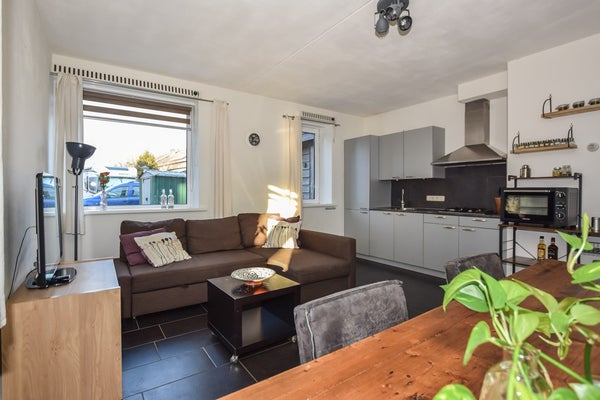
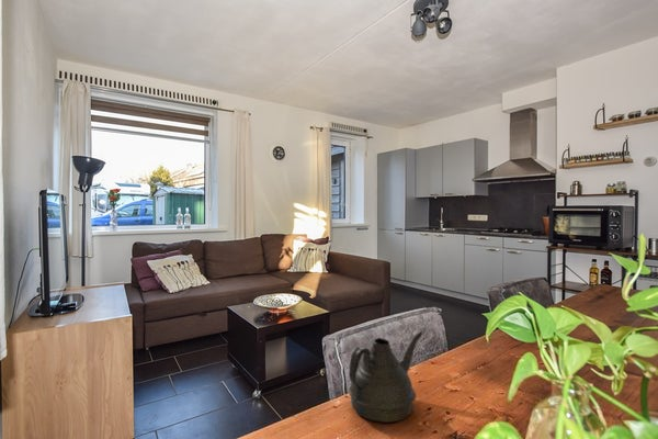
+ teapot [348,330,423,424]
